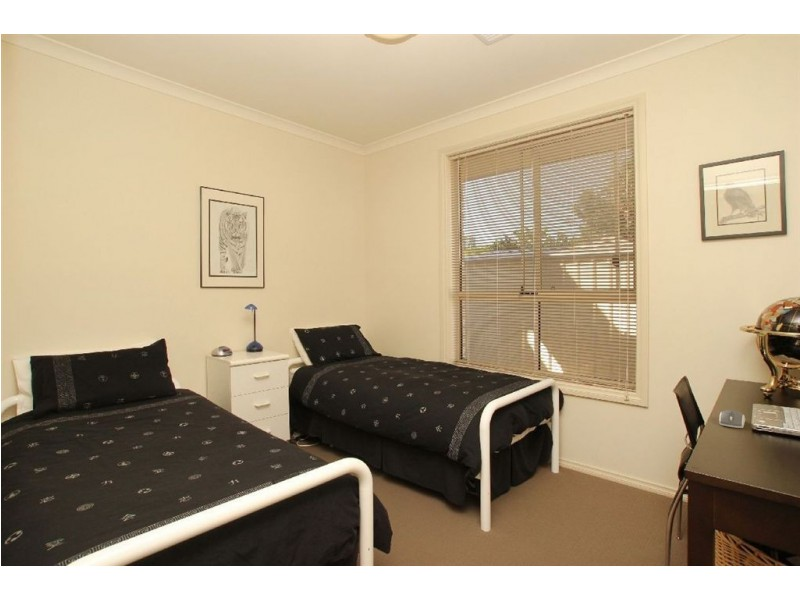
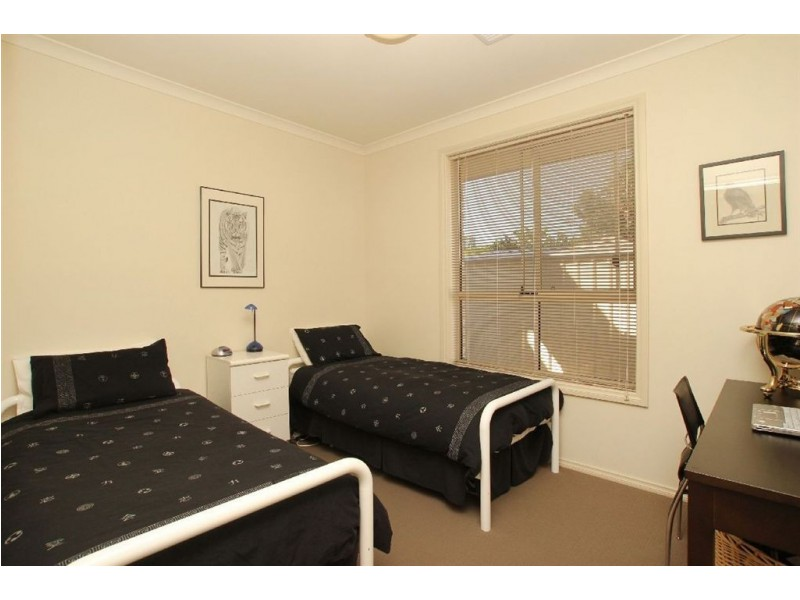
- computer mouse [718,409,746,429]
